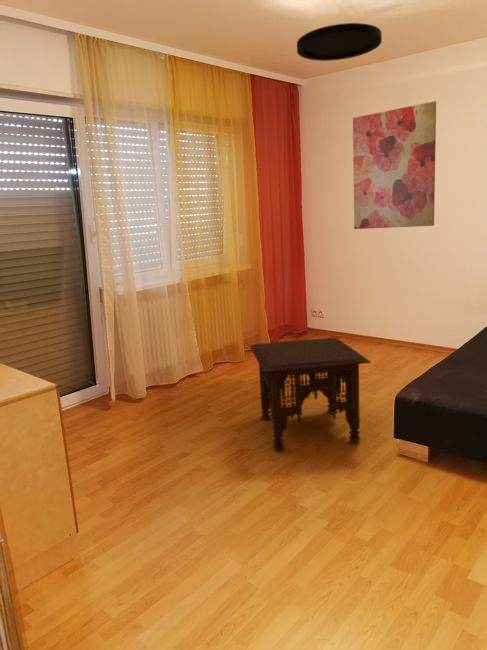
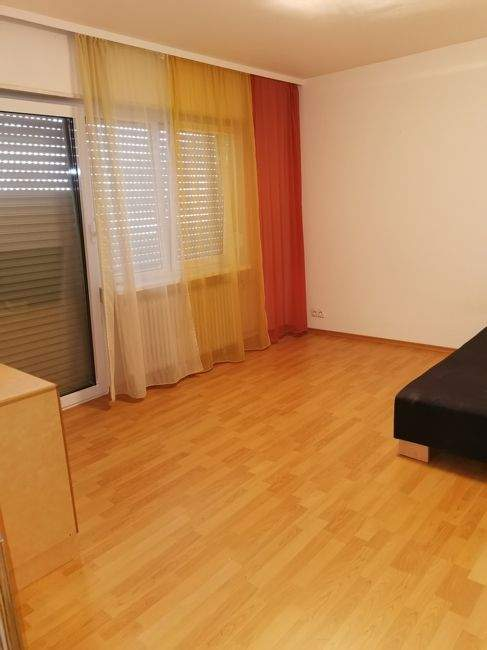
- ceiling light [296,22,383,62]
- wall art [352,100,437,230]
- side table [249,337,372,451]
